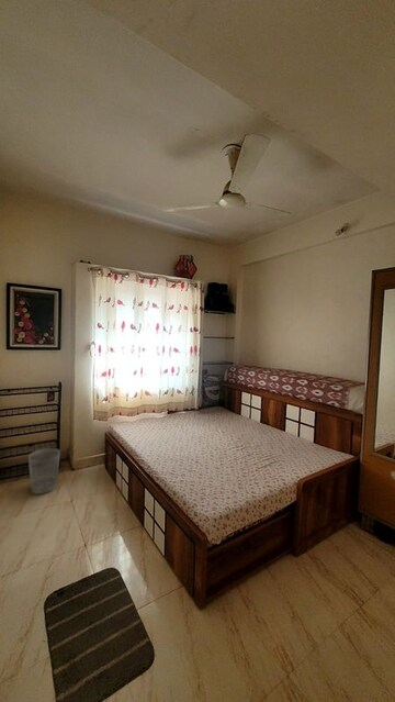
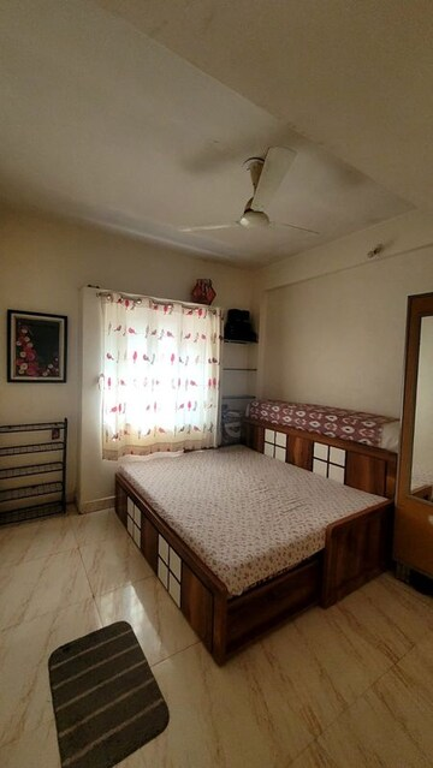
- wastebasket [27,447,61,495]
